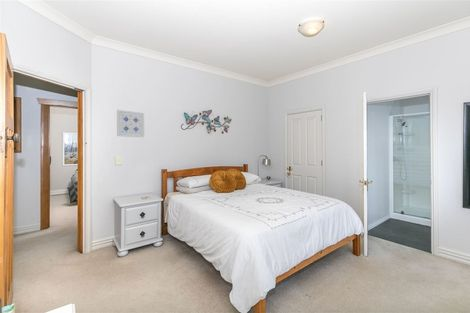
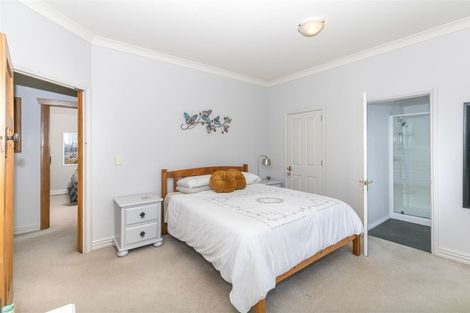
- wall art [116,109,145,138]
